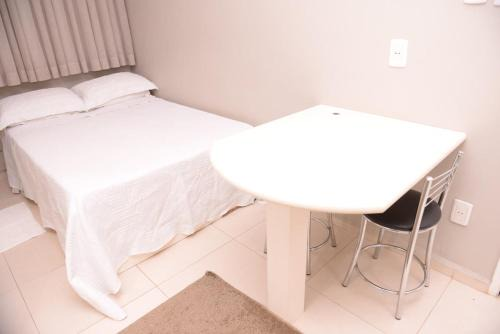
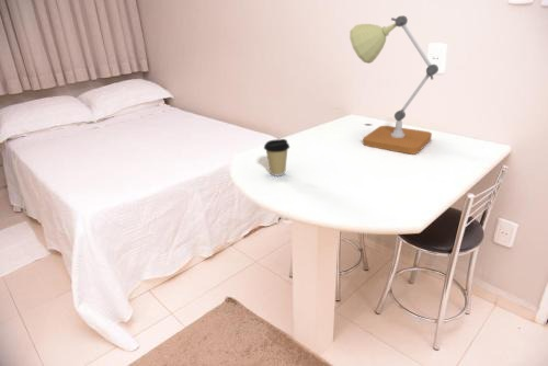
+ desk lamp [349,14,439,155]
+ coffee cup [263,138,290,178]
